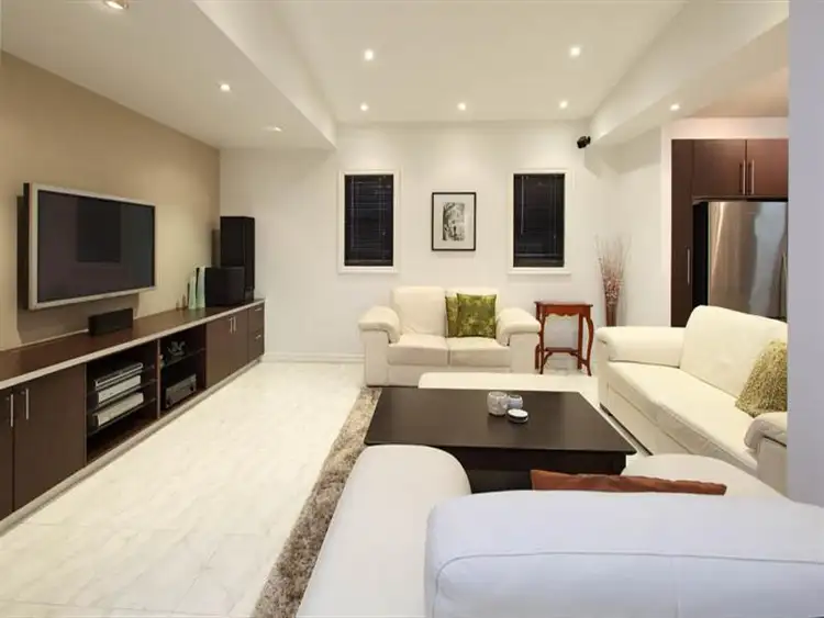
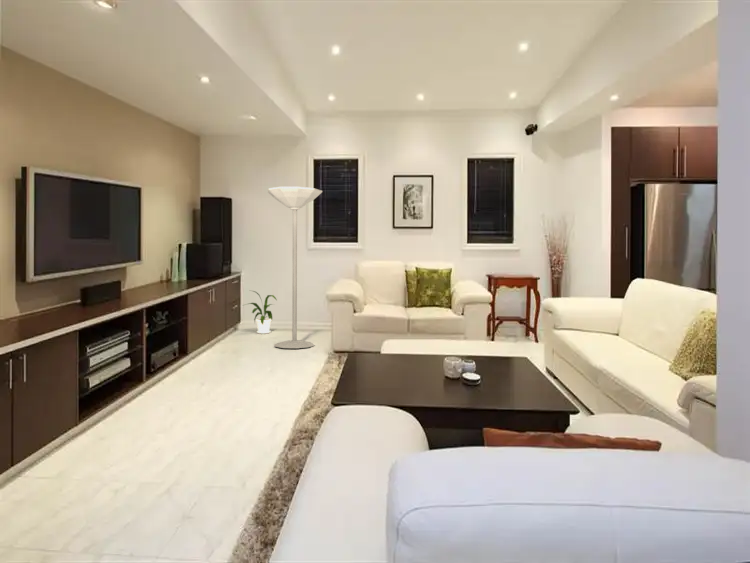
+ floor lamp [267,186,323,349]
+ house plant [241,289,278,335]
